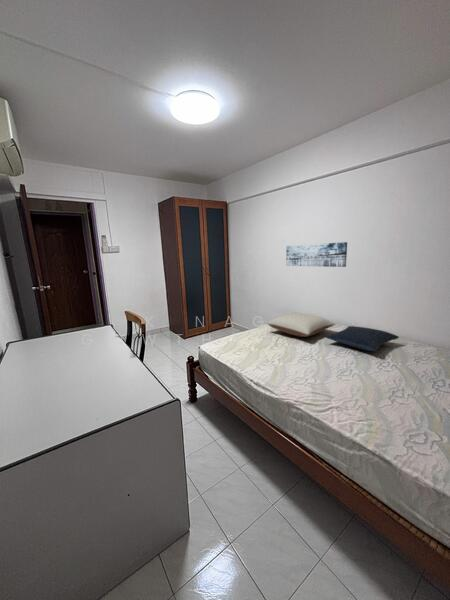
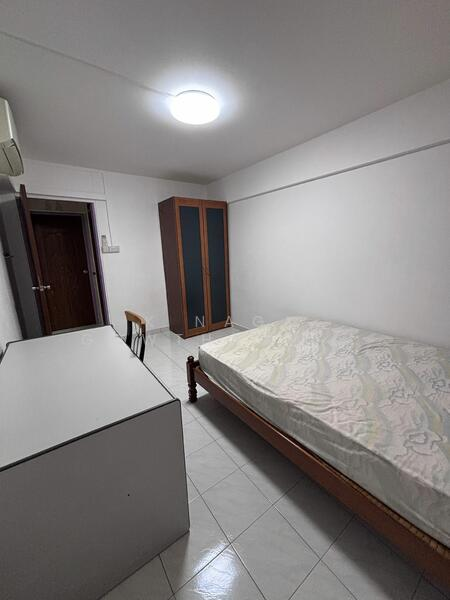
- pillow [325,325,400,352]
- pillow [266,312,337,338]
- wall art [285,241,348,268]
